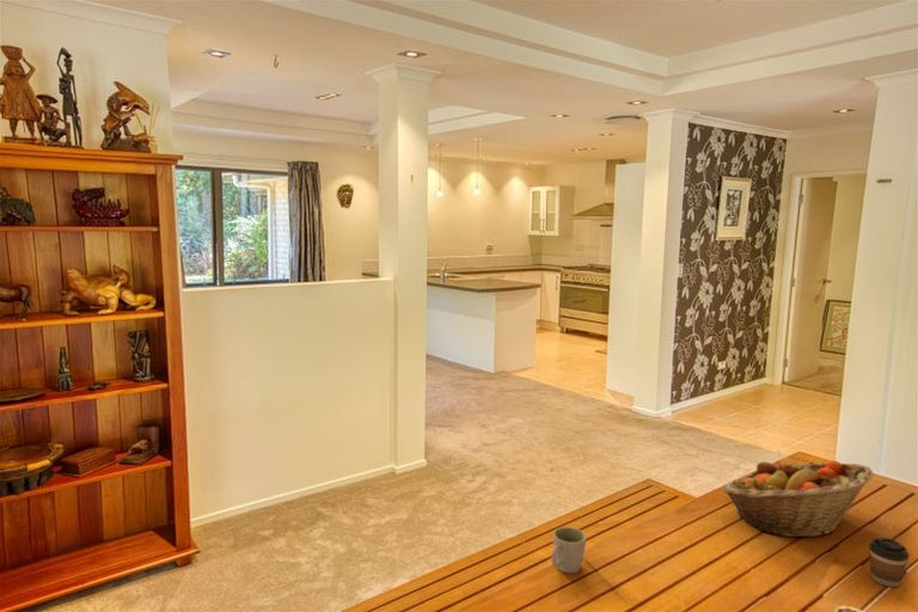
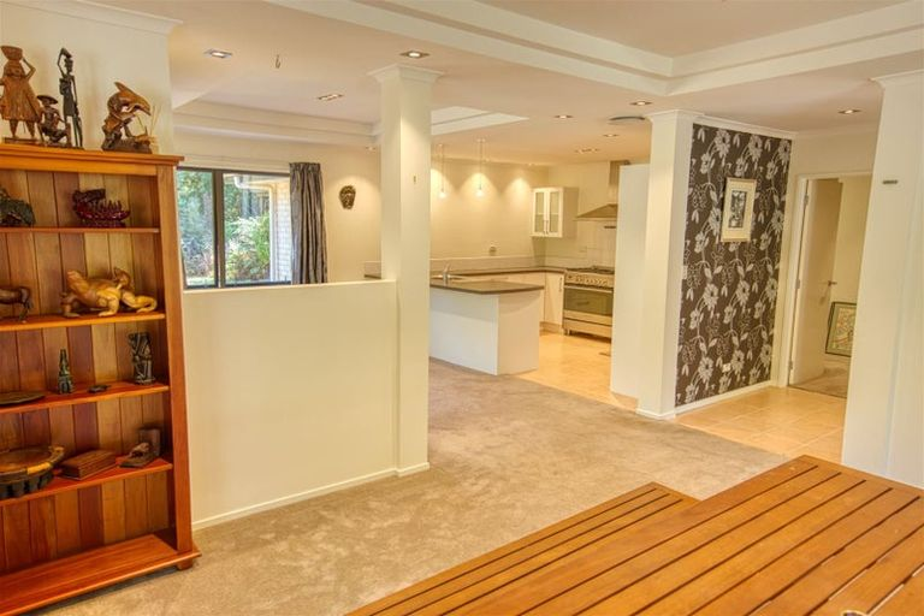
- mug [550,526,587,575]
- fruit basket [722,459,874,538]
- coffee cup [868,537,911,588]
